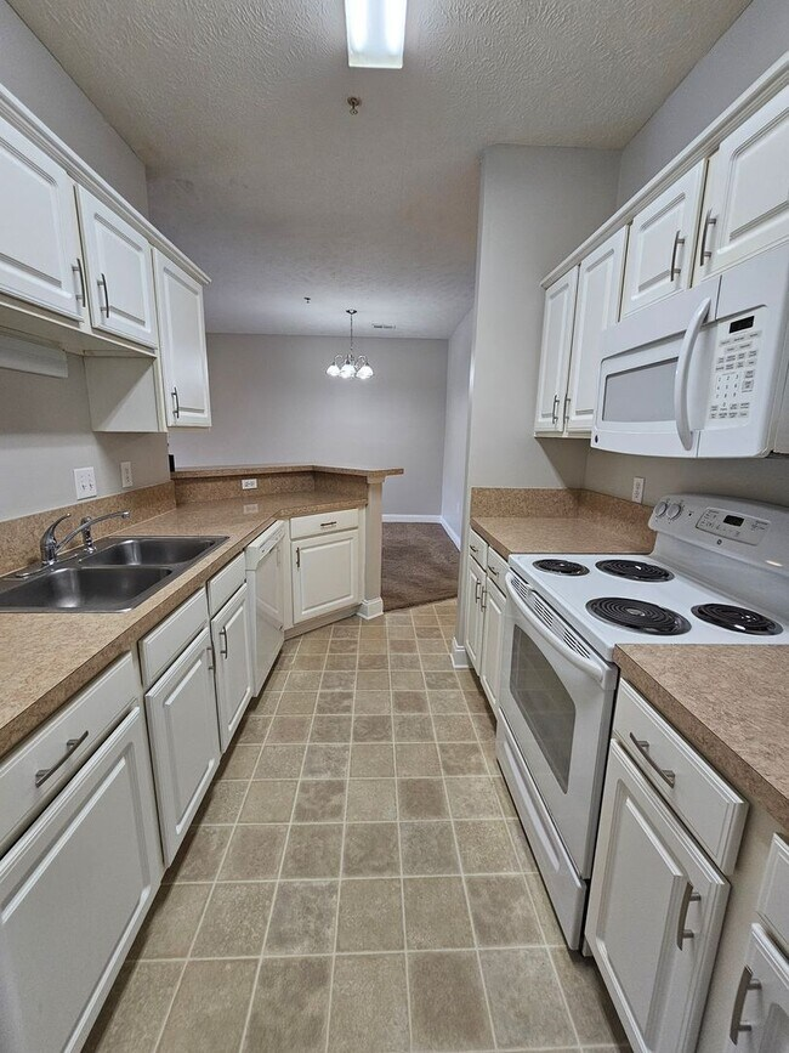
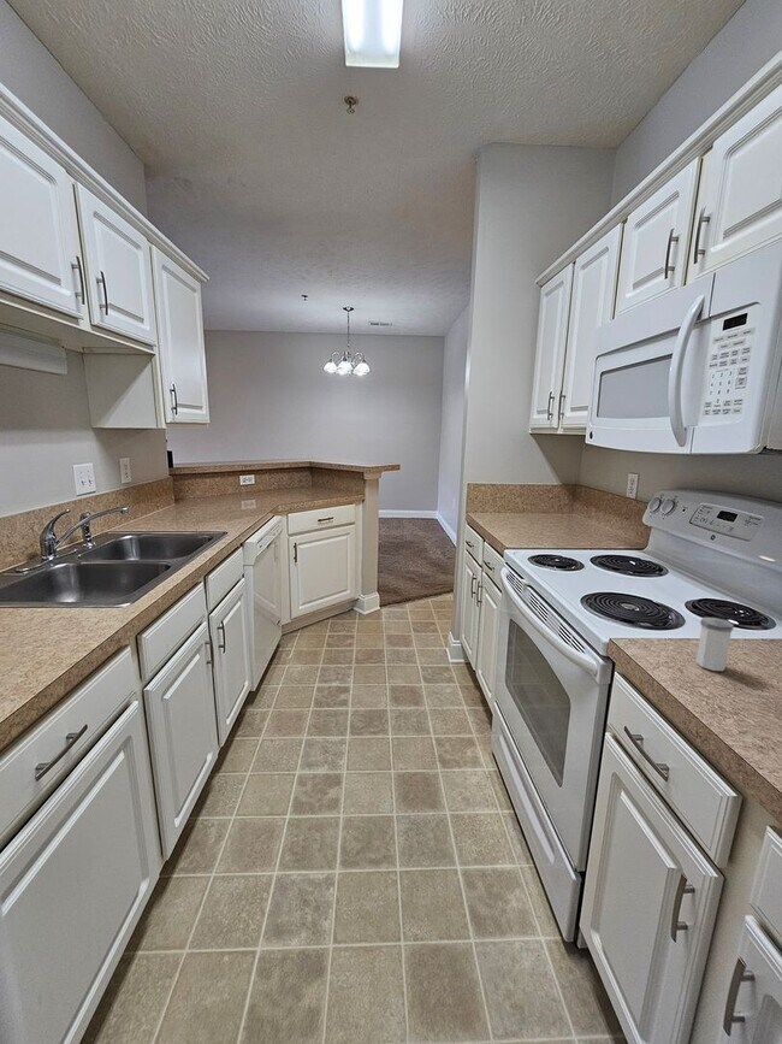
+ salt shaker [695,617,735,672]
